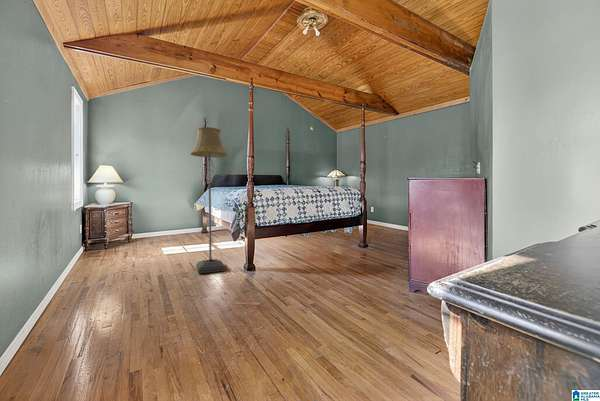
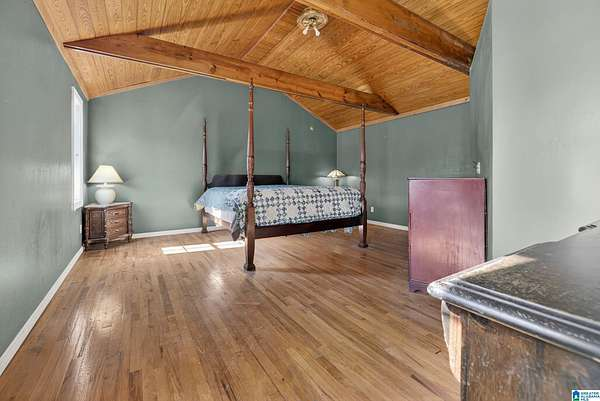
- floor lamp [189,126,229,274]
